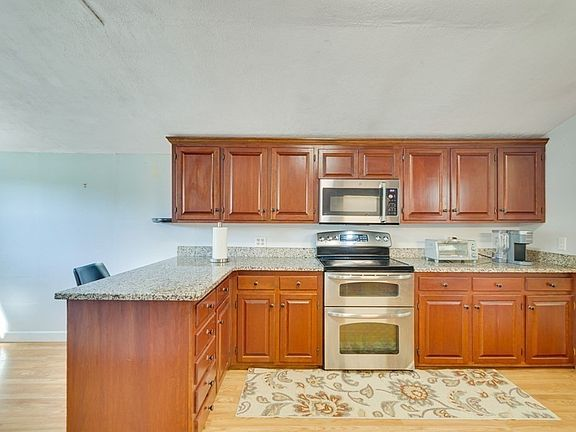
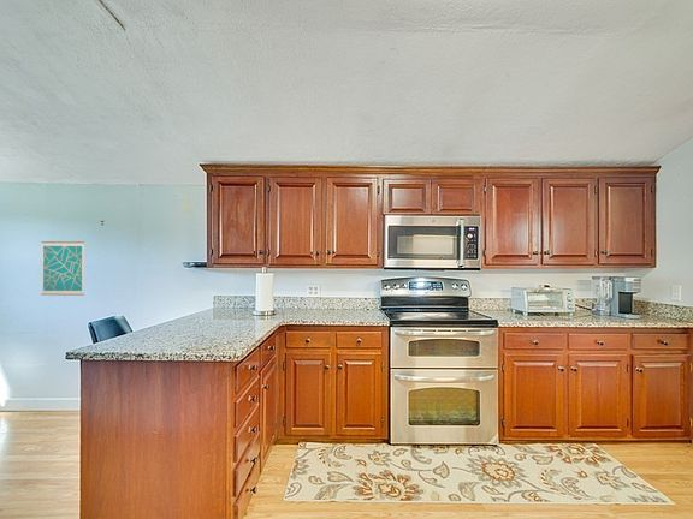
+ wall art [40,240,85,297]
